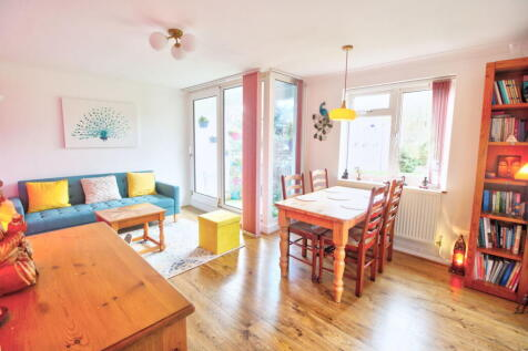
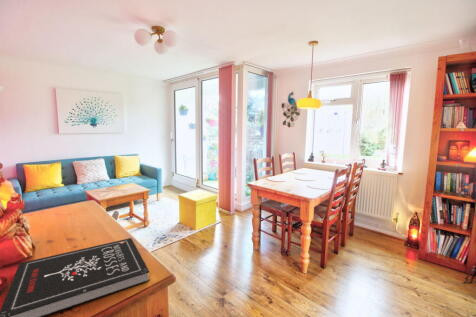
+ book [0,237,151,317]
